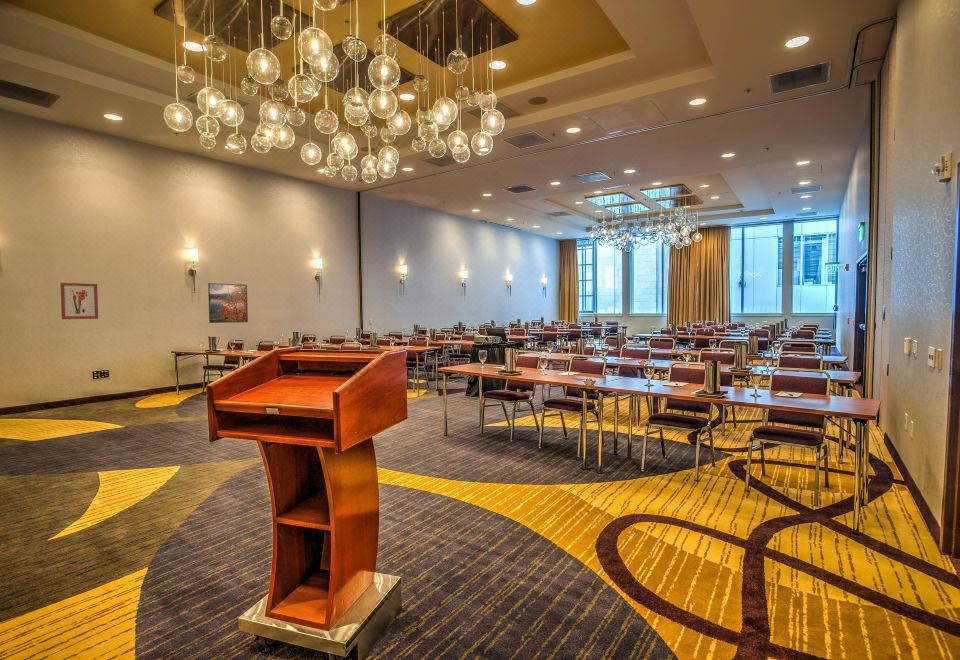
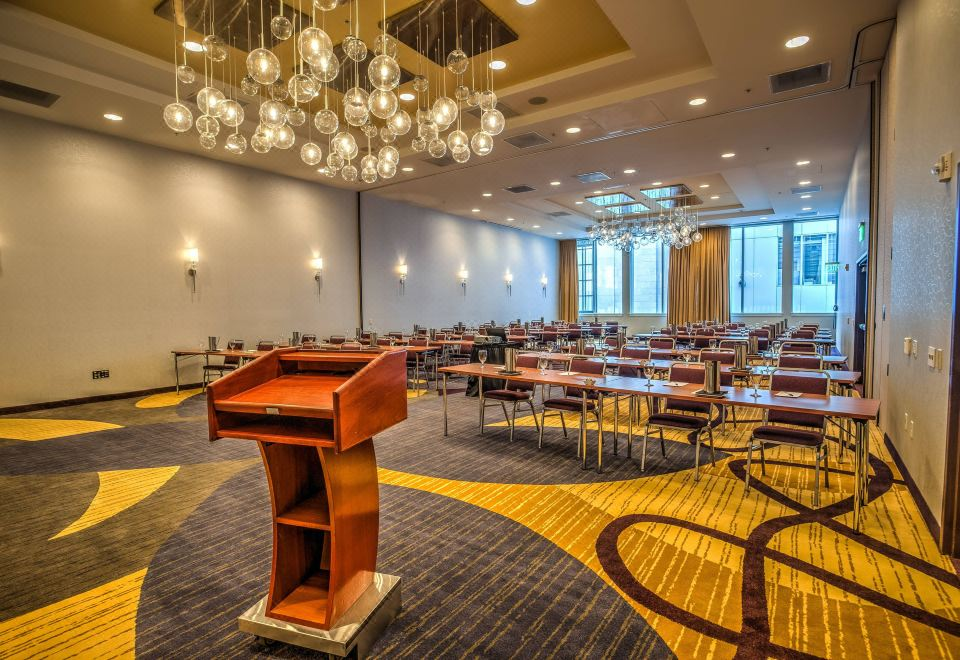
- wall art [59,282,99,320]
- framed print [207,282,249,324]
